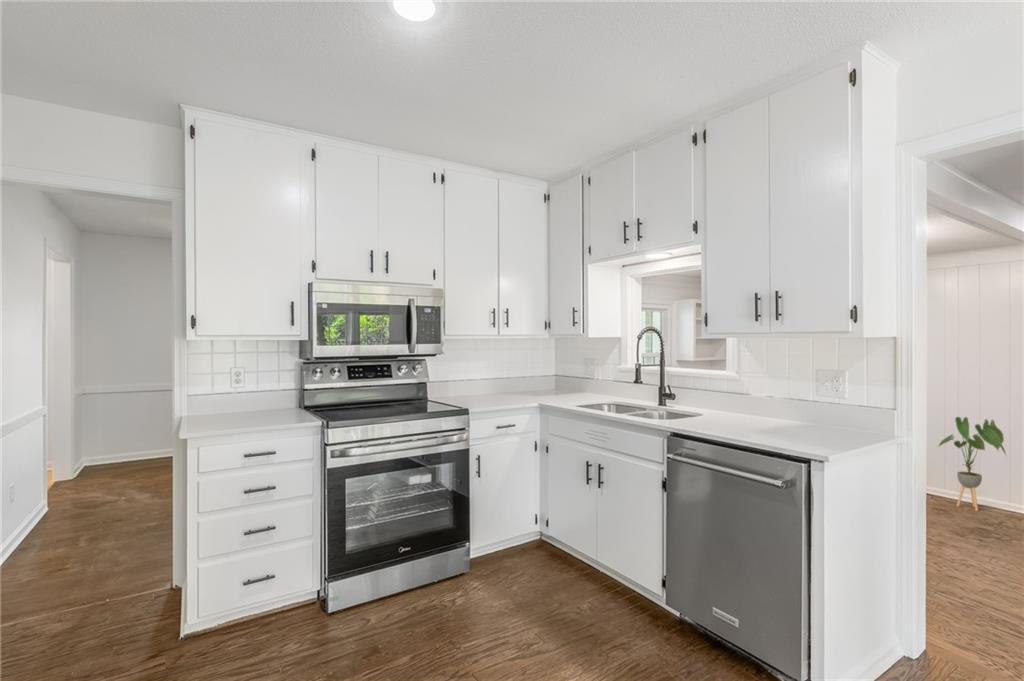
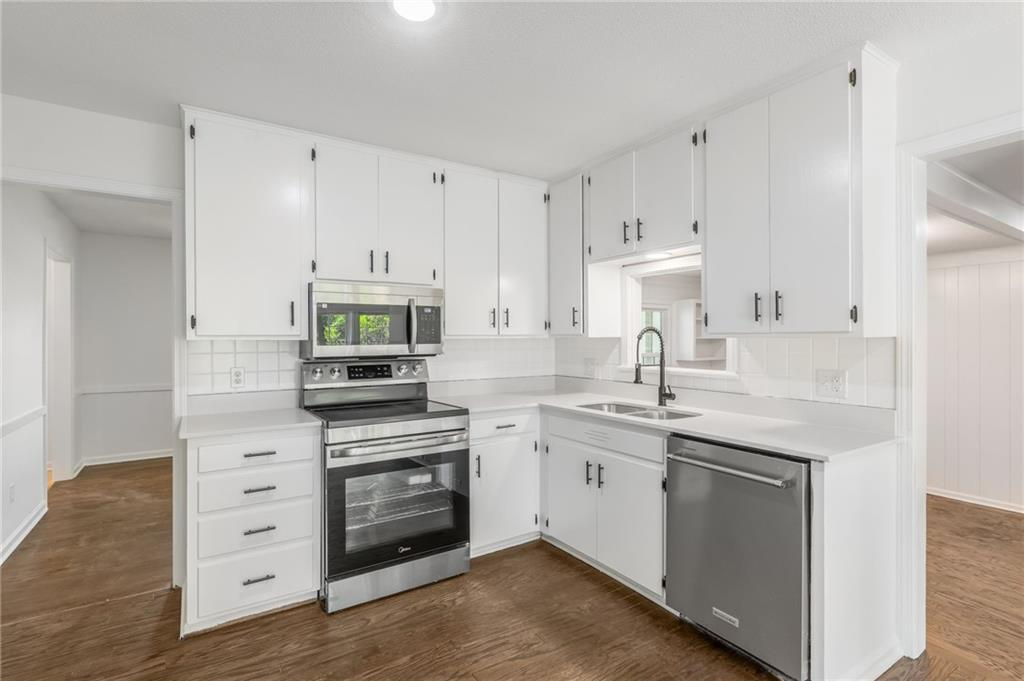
- house plant [935,416,1008,512]
